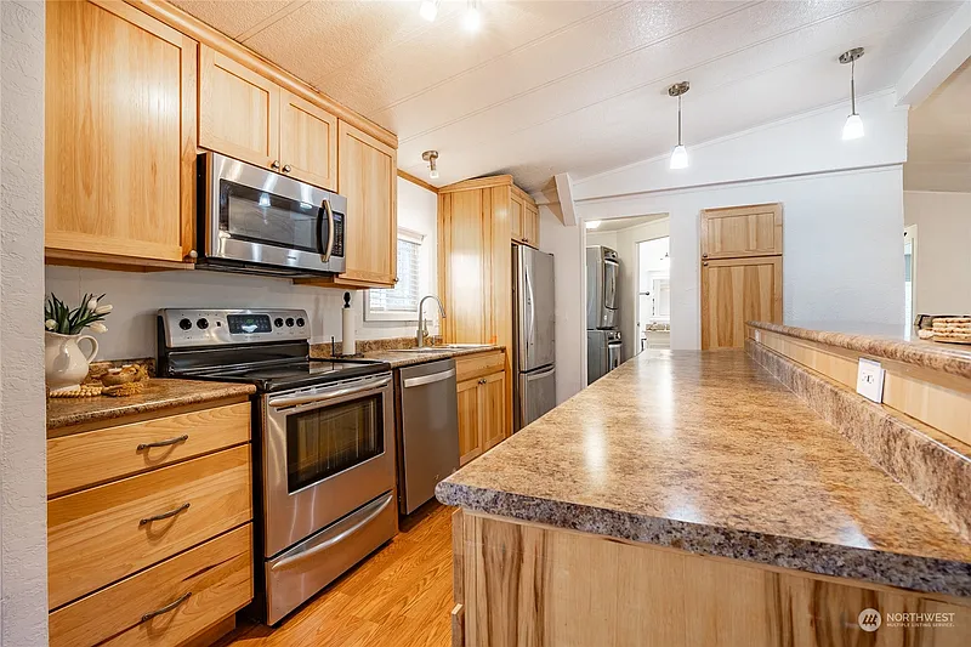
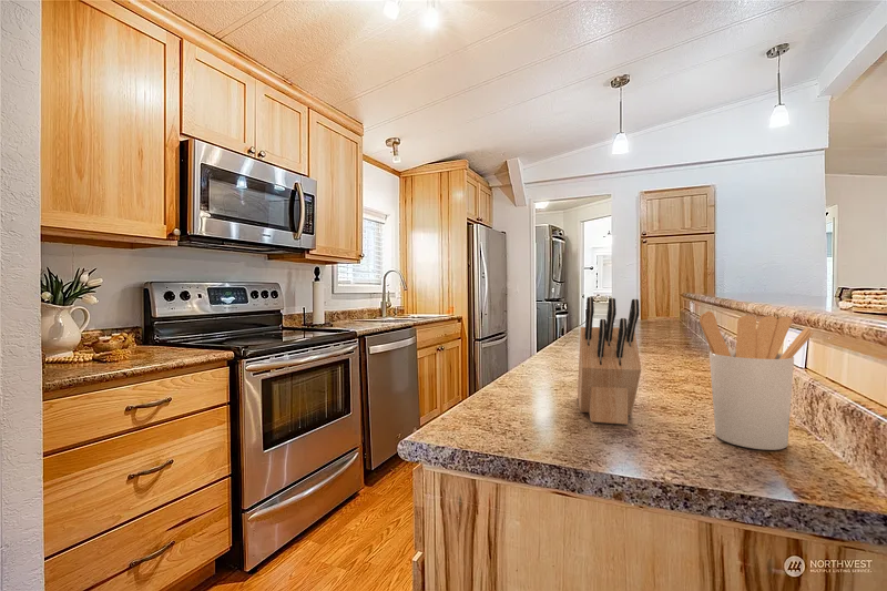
+ utensil holder [699,310,815,451]
+ knife block [577,296,642,426]
